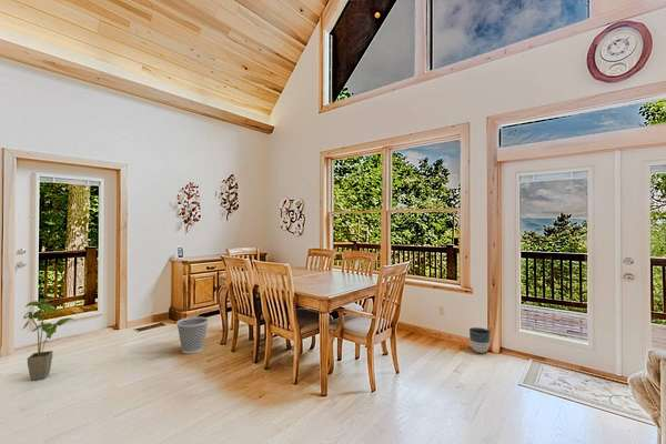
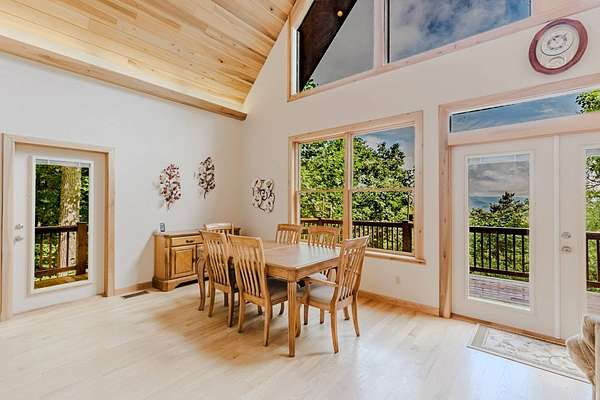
- house plant [21,297,77,382]
- wastebasket [175,315,210,355]
- planter [468,326,492,354]
